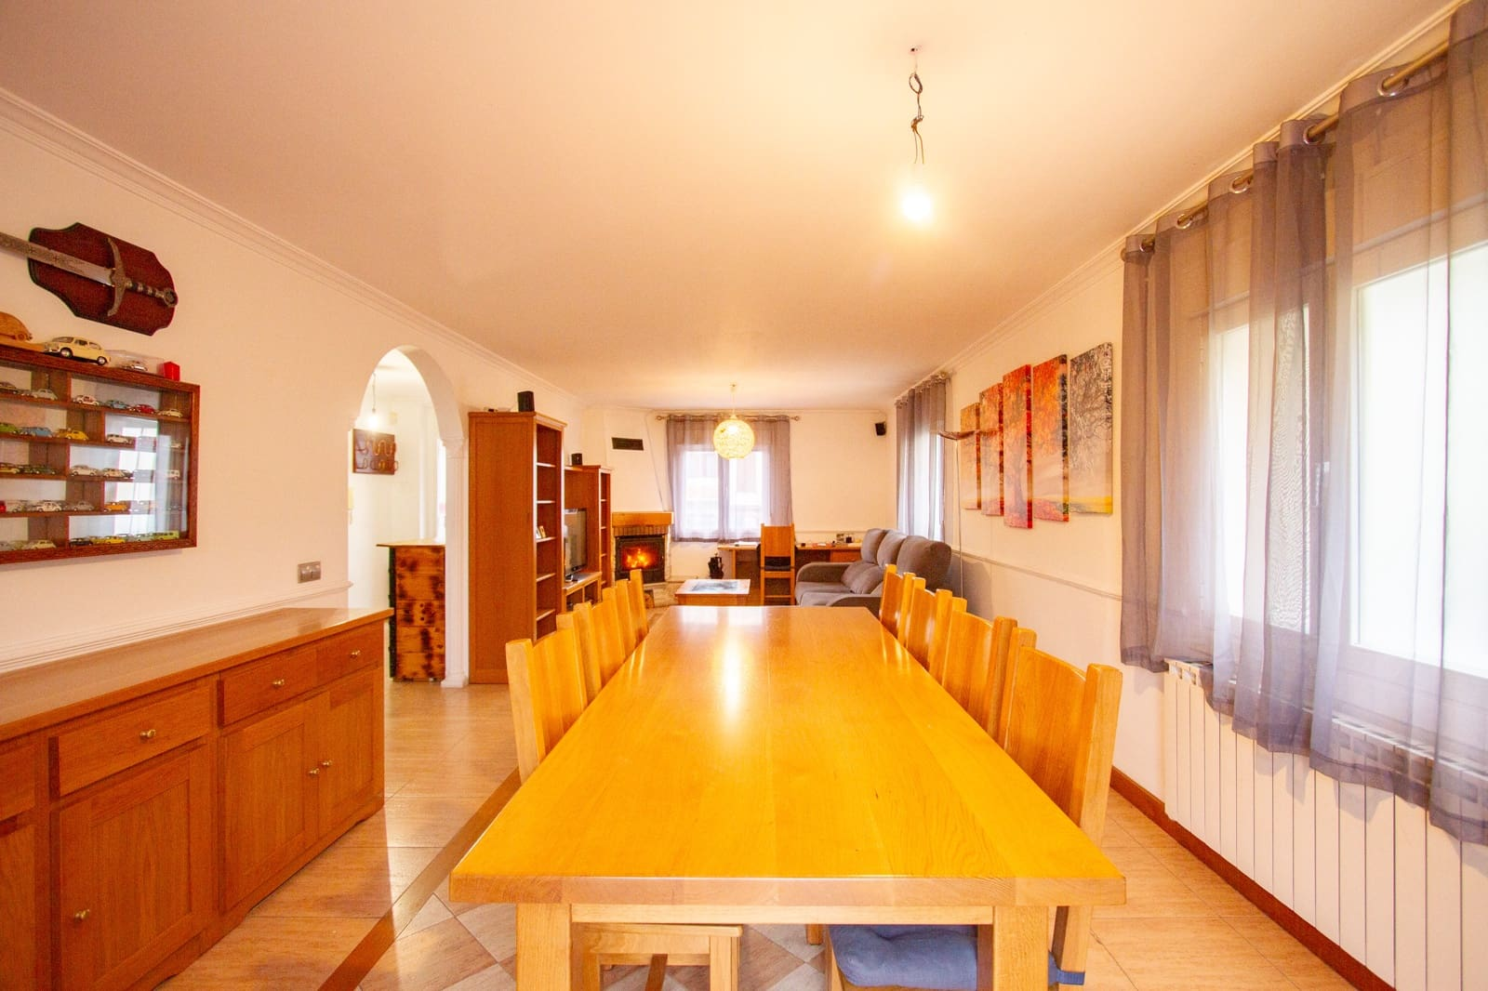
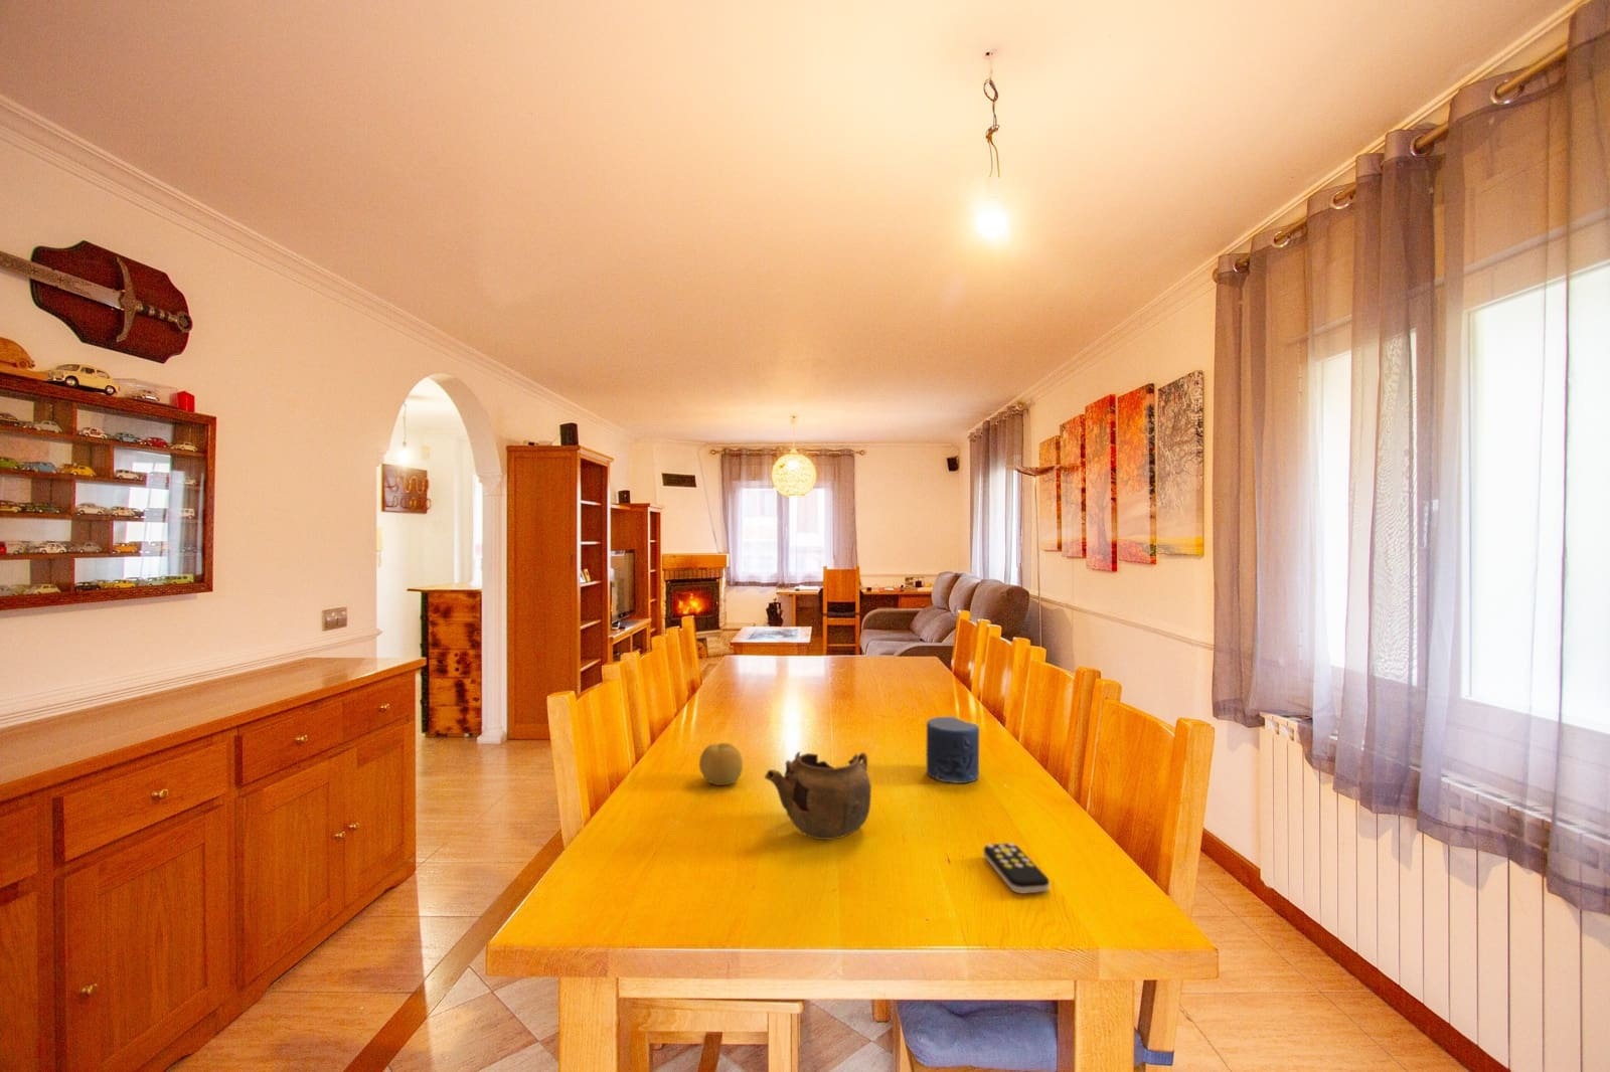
+ remote control [982,842,1051,894]
+ teapot [764,750,873,841]
+ fruit [698,742,743,786]
+ candle [925,715,980,785]
